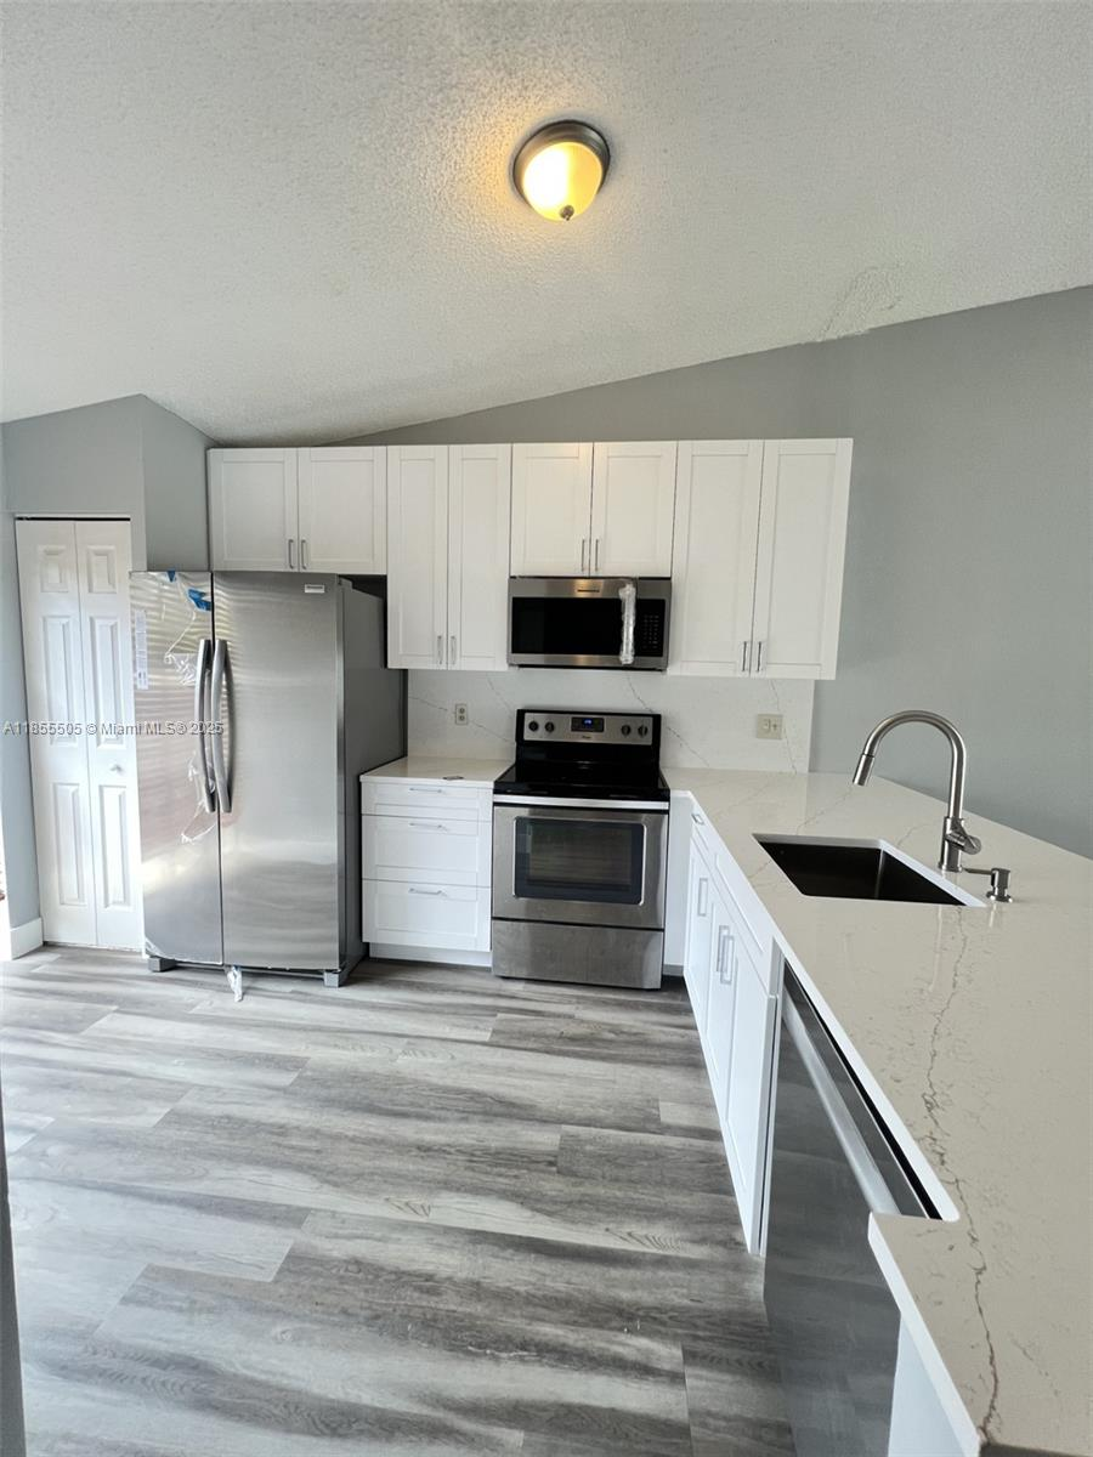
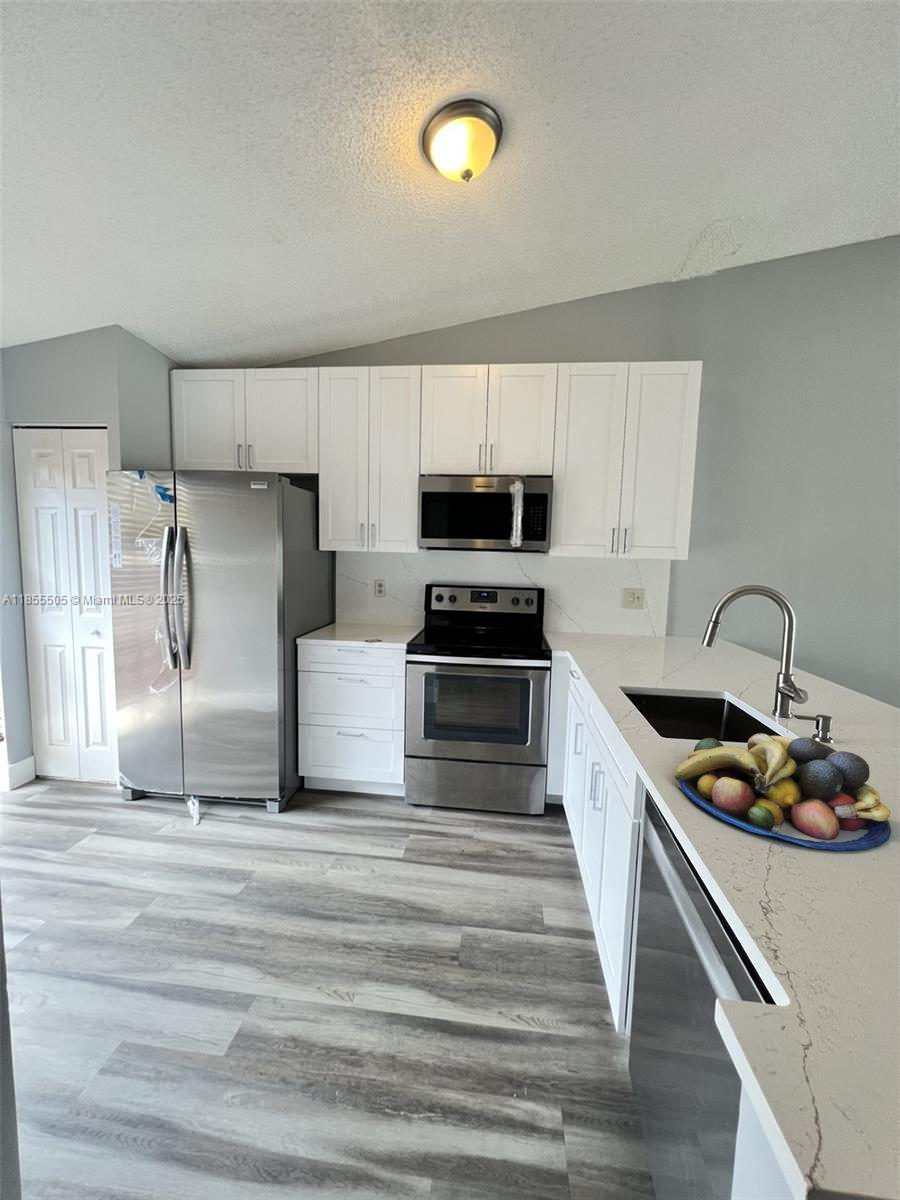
+ fruit bowl [673,732,892,852]
